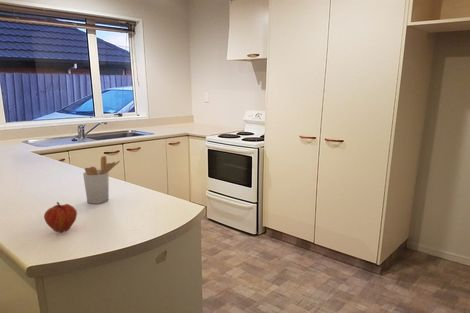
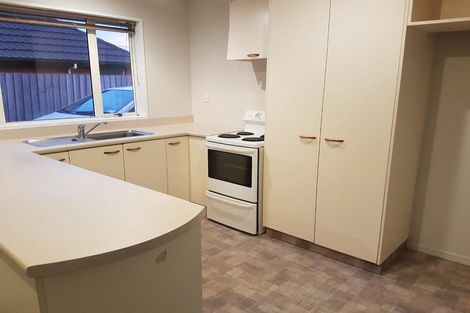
- fruit [43,201,78,234]
- utensil holder [82,155,121,205]
